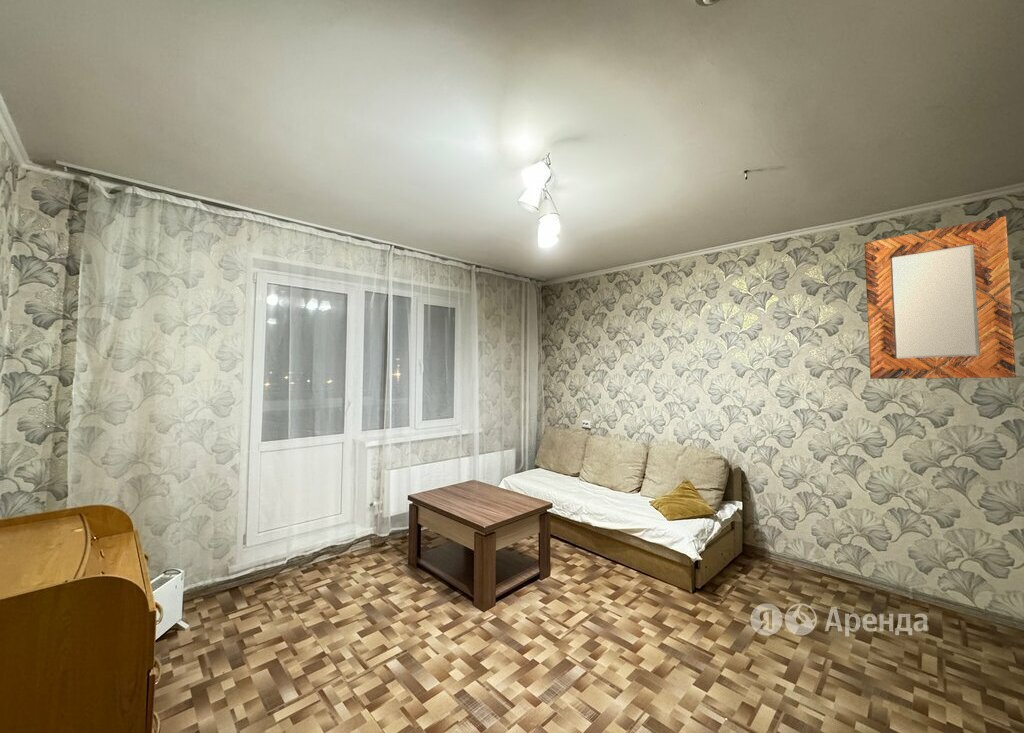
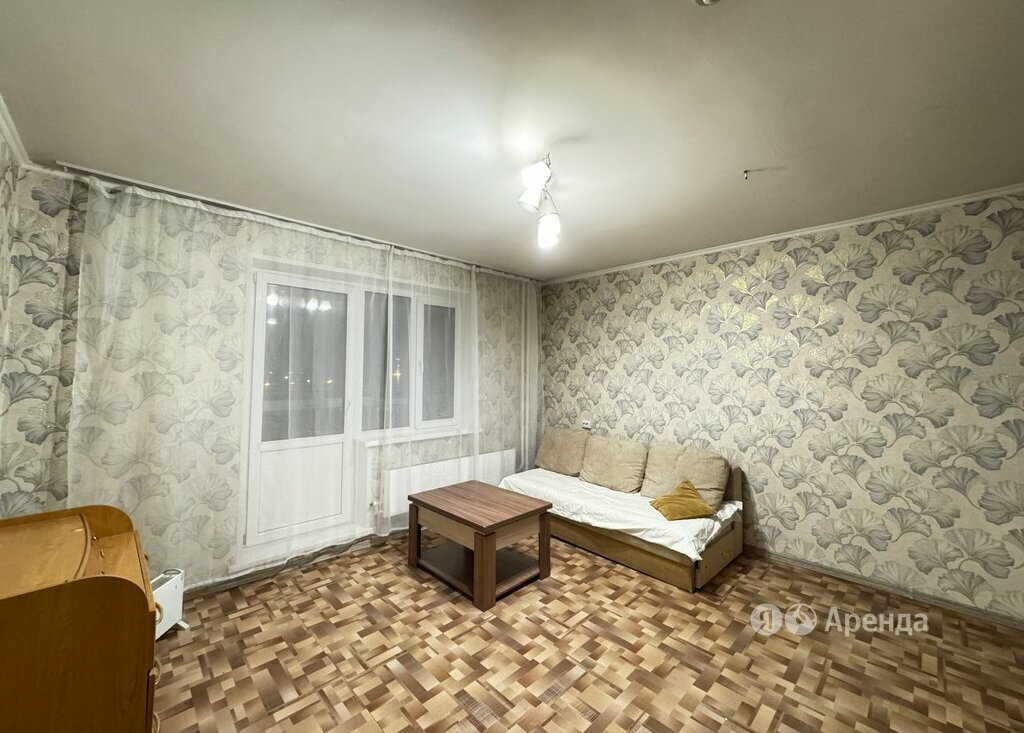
- home mirror [864,215,1017,380]
